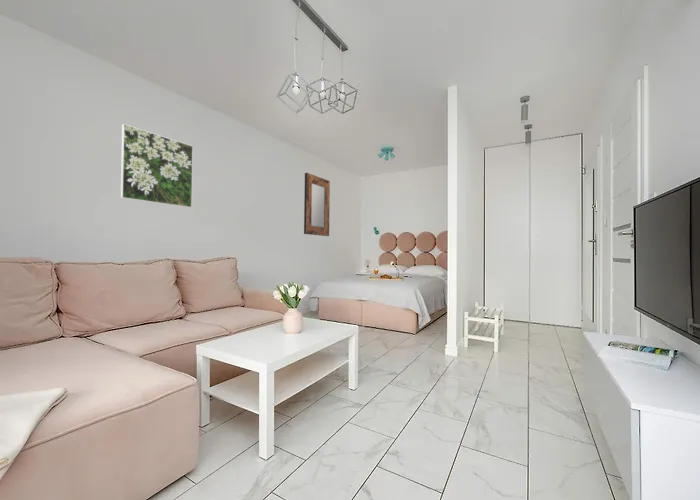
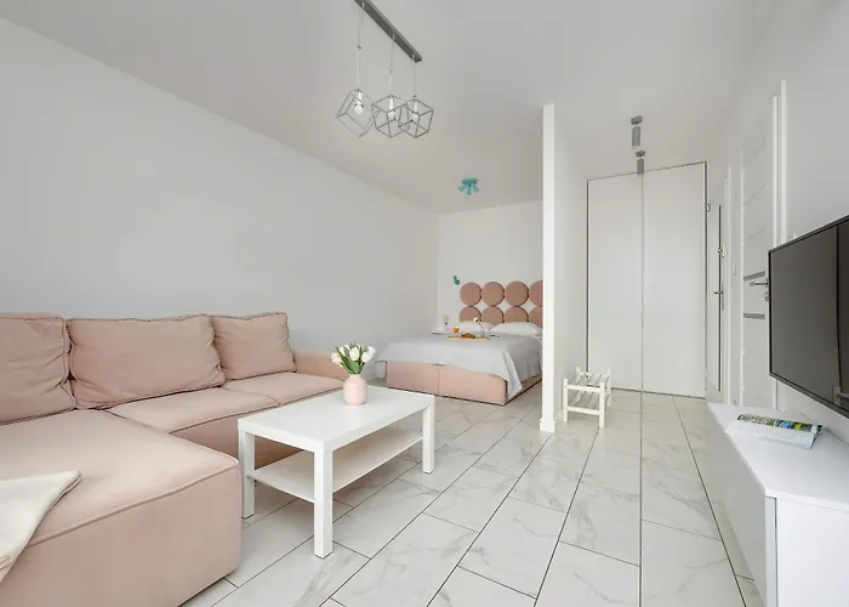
- home mirror [303,172,331,237]
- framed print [119,123,194,209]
